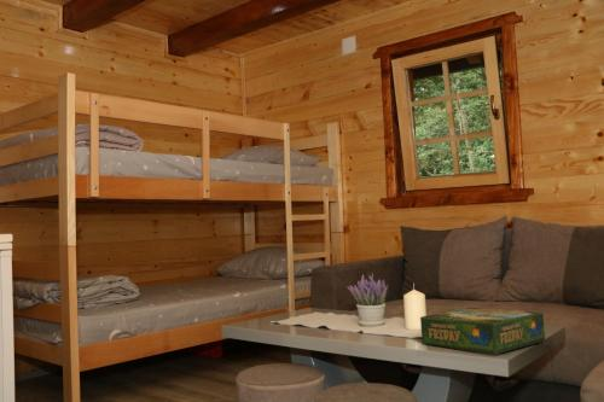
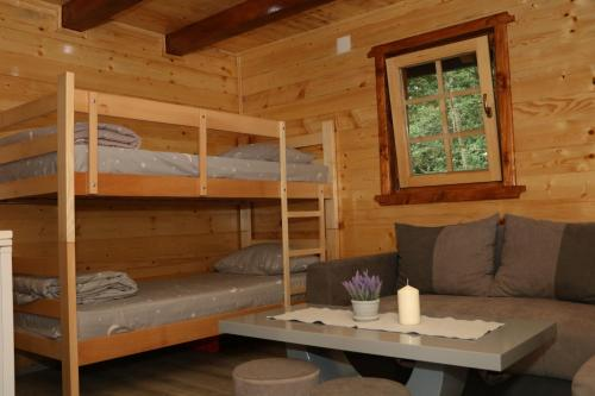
- board game [419,307,546,356]
